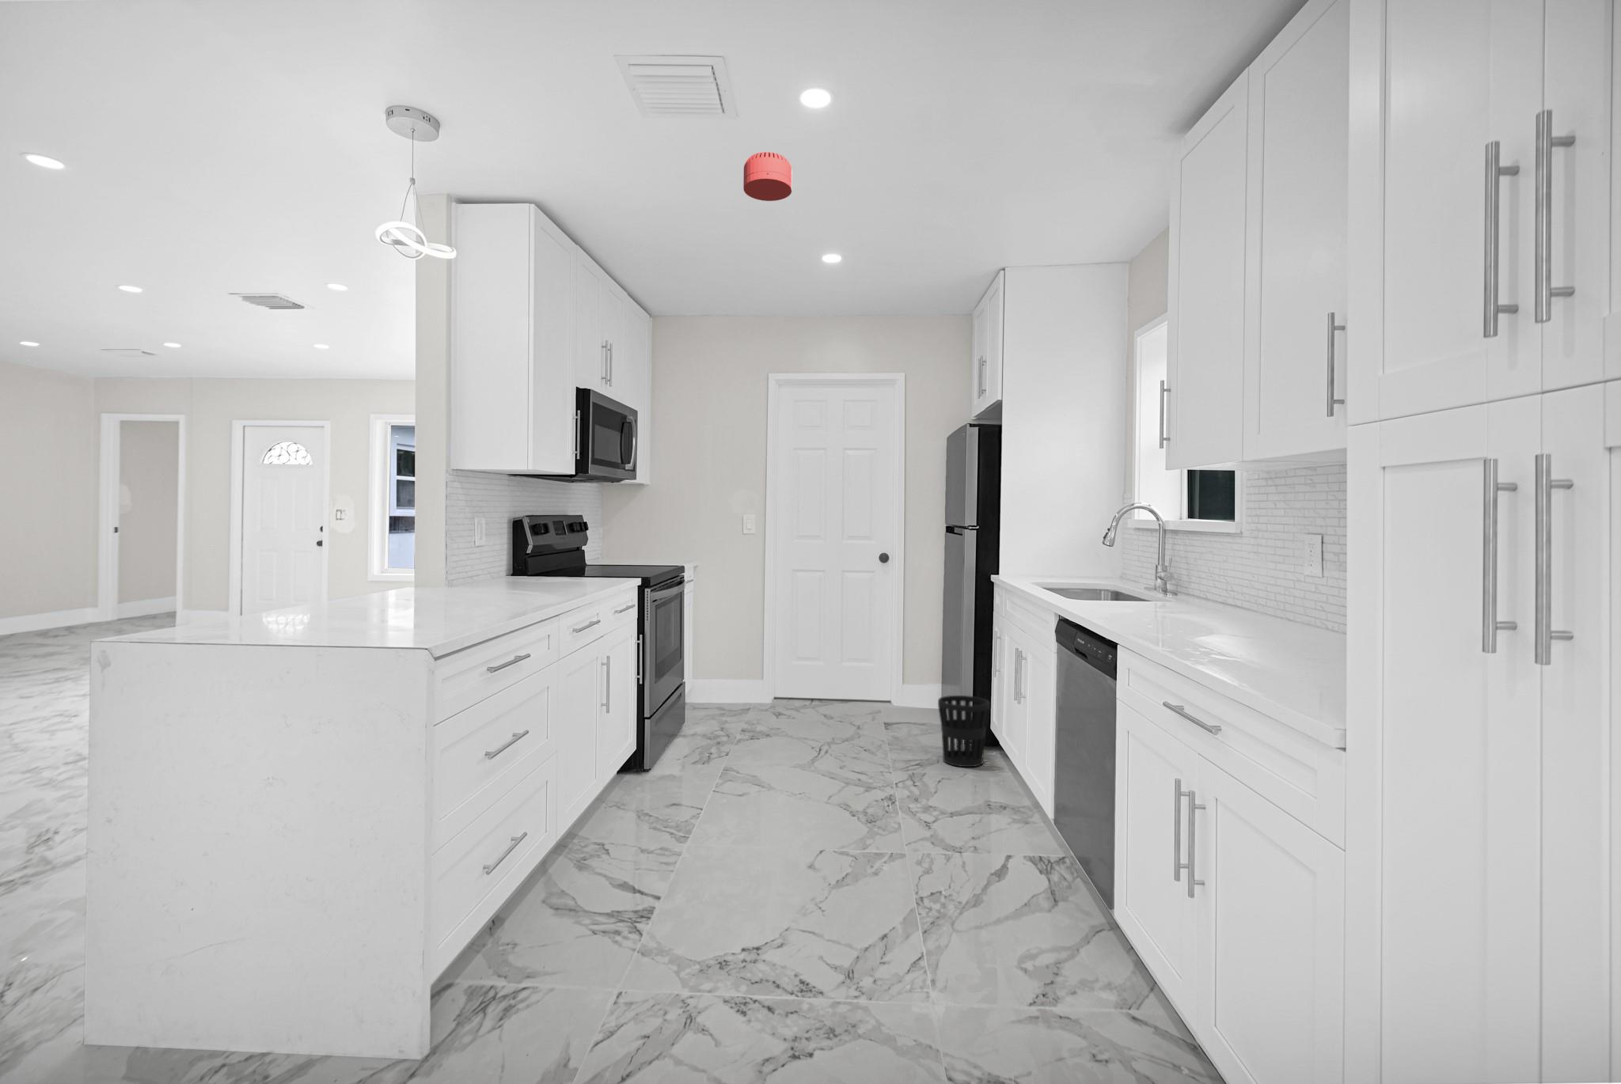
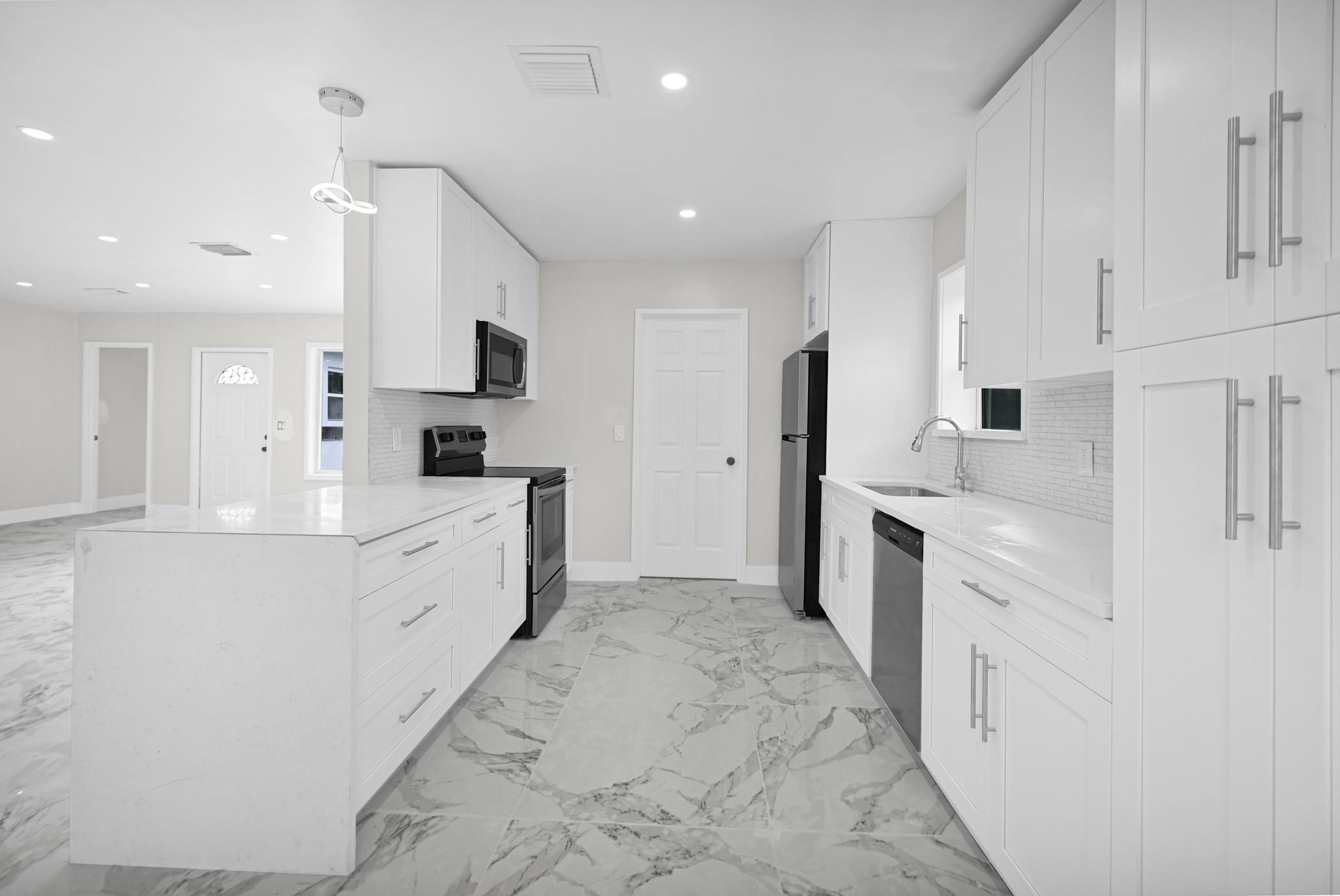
- wastebasket [938,694,991,767]
- smoke detector [743,151,794,202]
